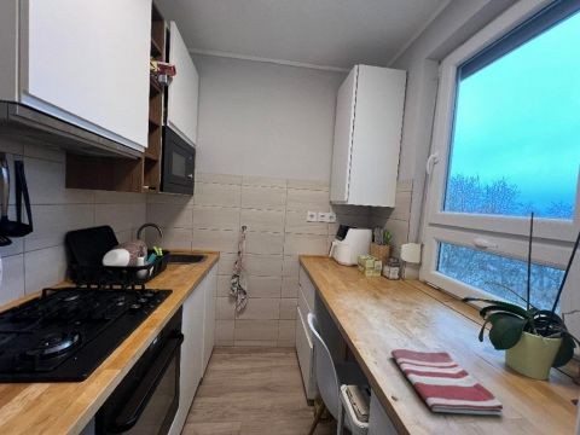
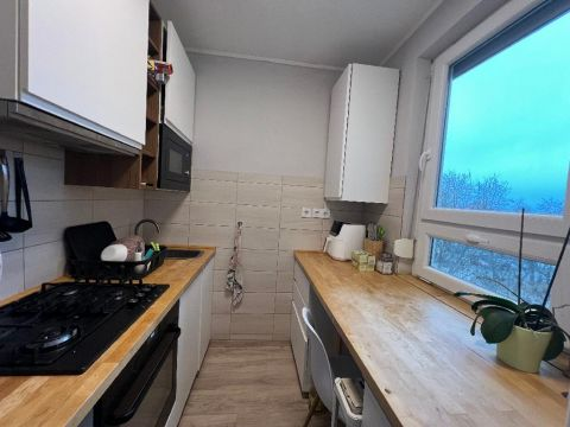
- dish towel [390,348,504,417]
